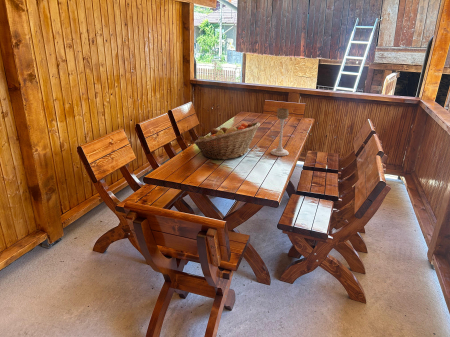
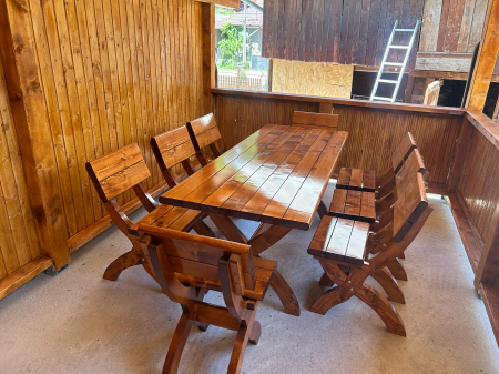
- candle holder [270,107,290,157]
- fruit basket [193,121,261,160]
